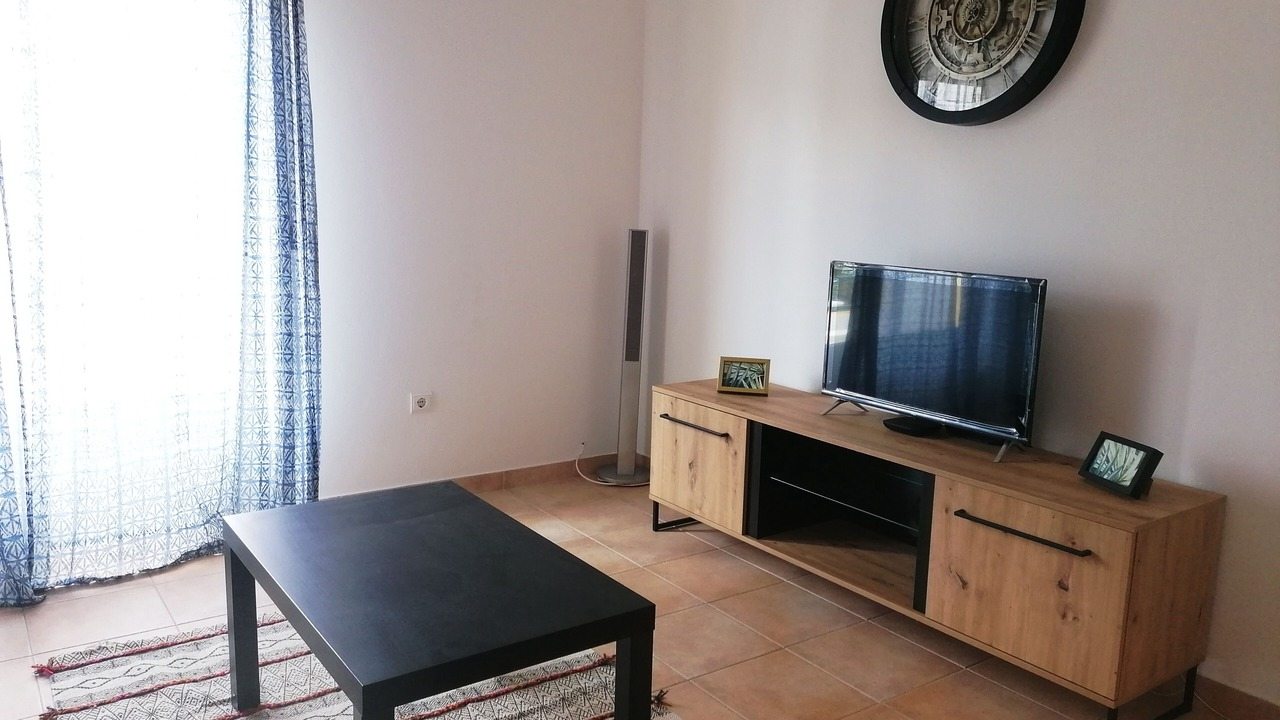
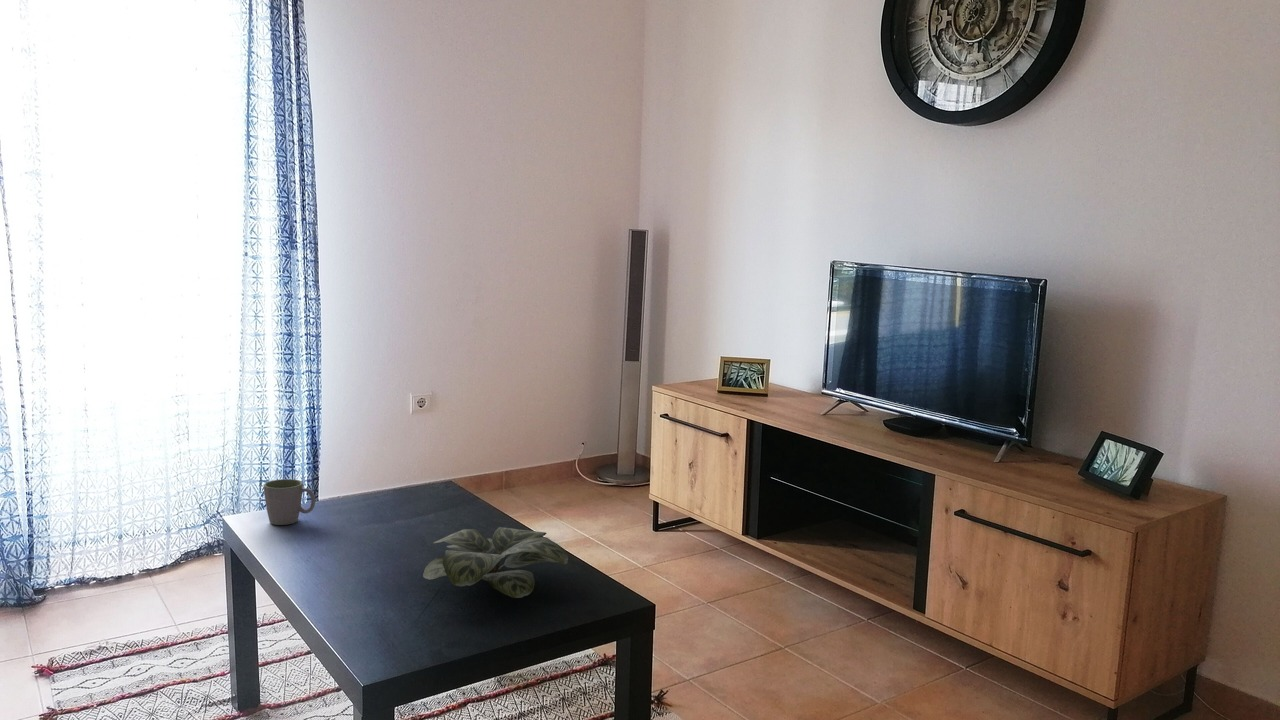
+ plant [422,526,569,599]
+ mug [262,478,316,526]
